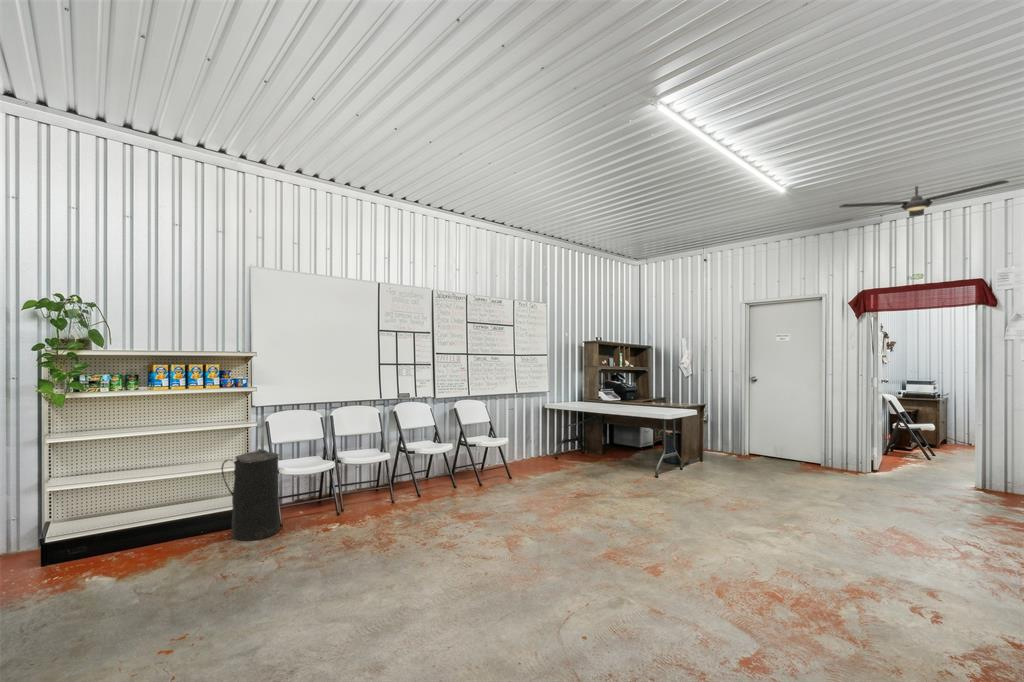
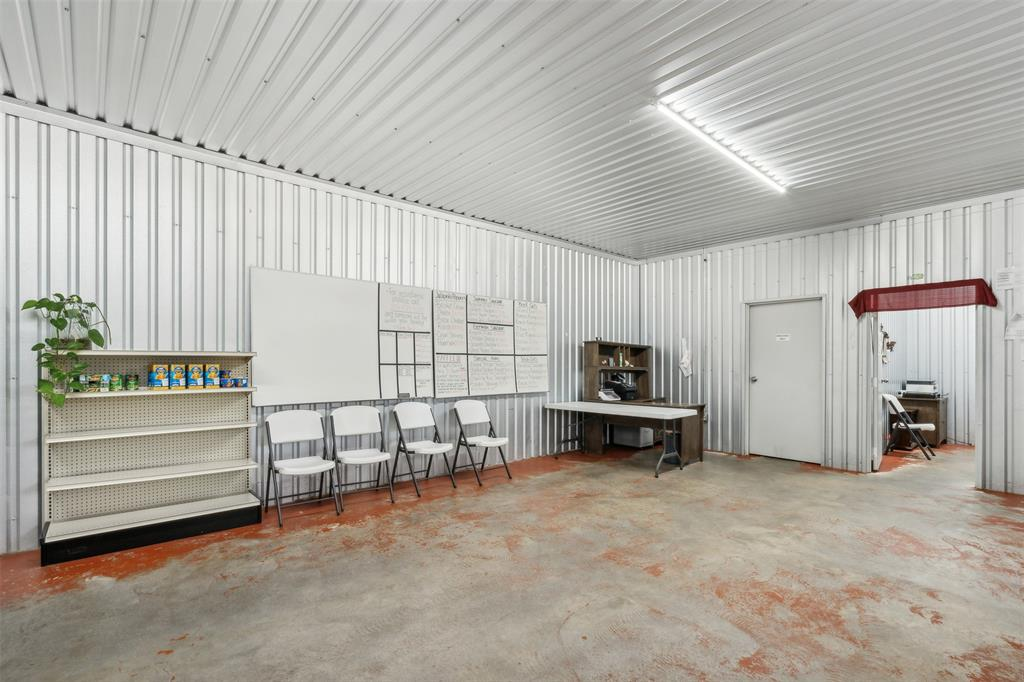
- ceiling fan [838,179,1010,218]
- trash can [220,448,281,542]
